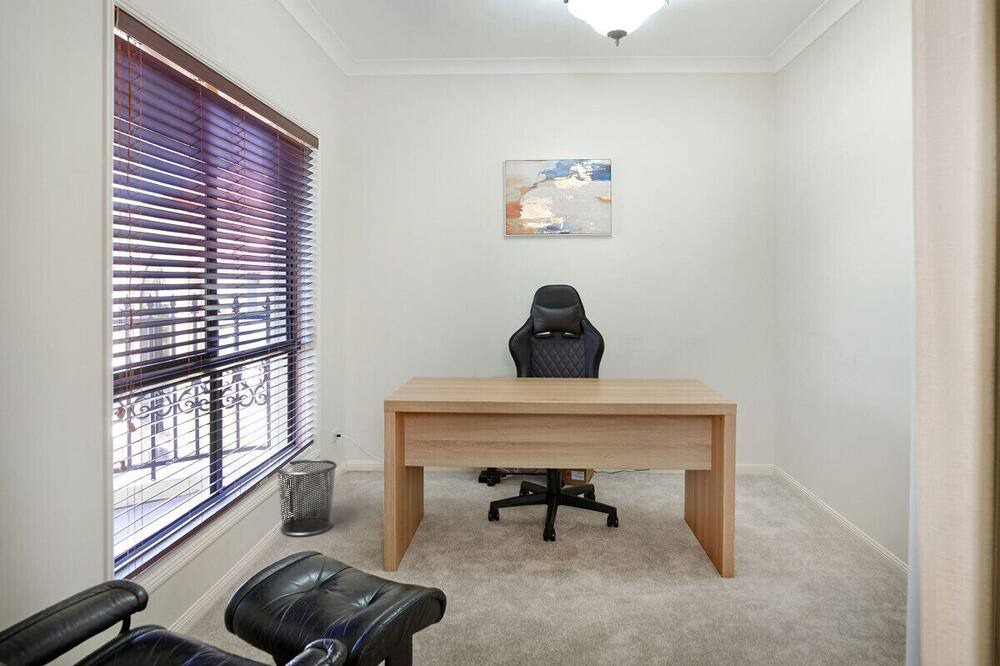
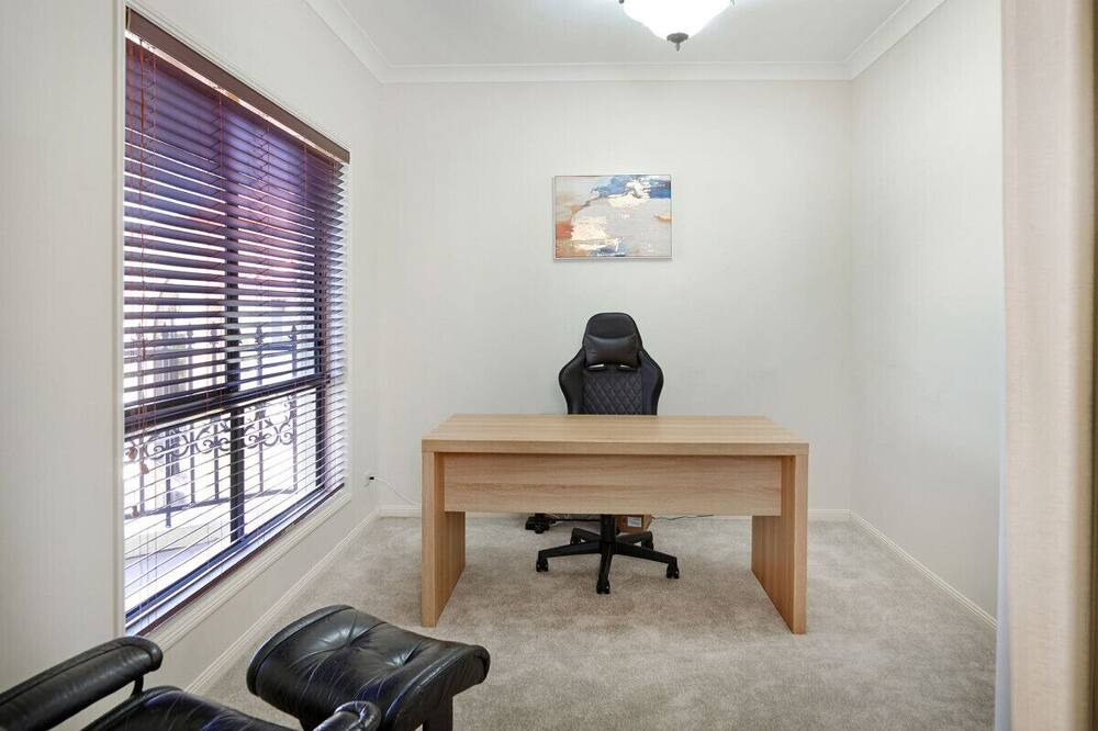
- waste bin [276,458,338,537]
